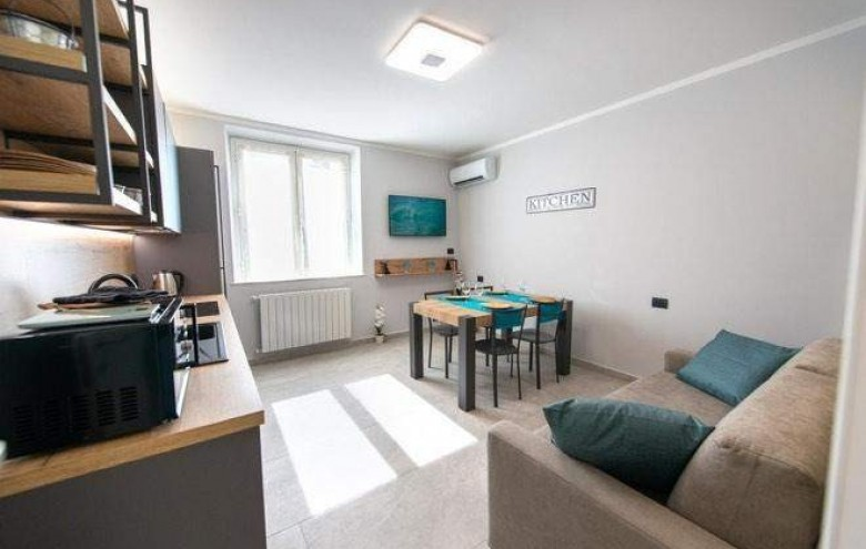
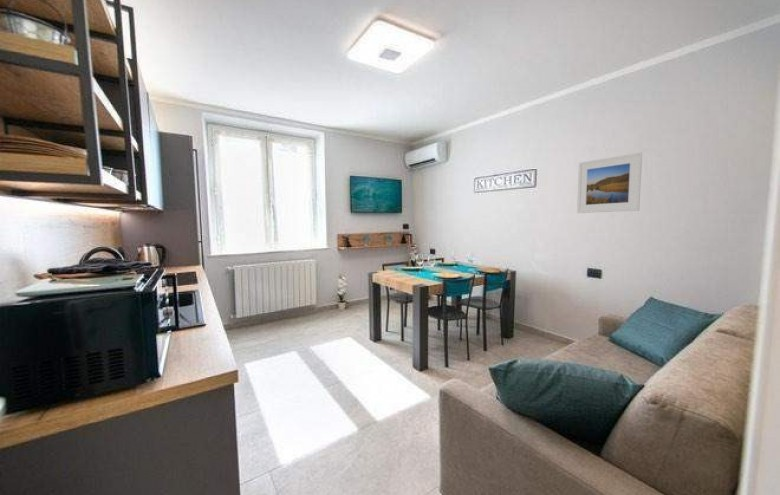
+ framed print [576,151,643,214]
